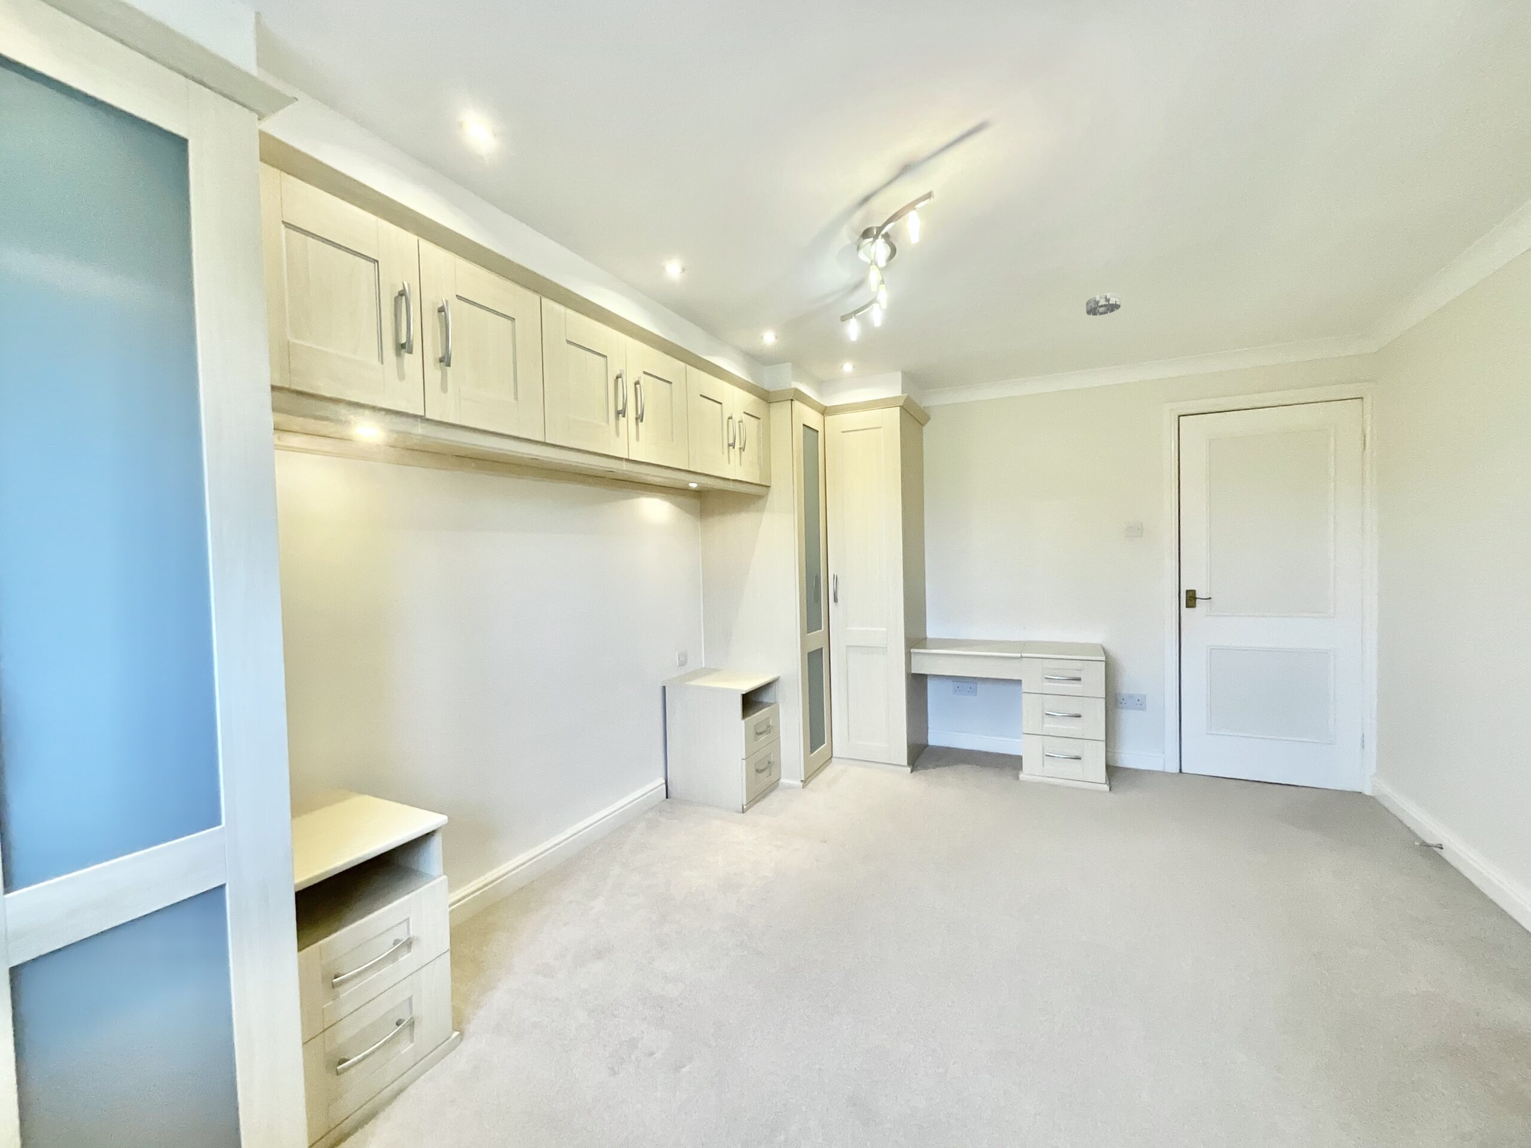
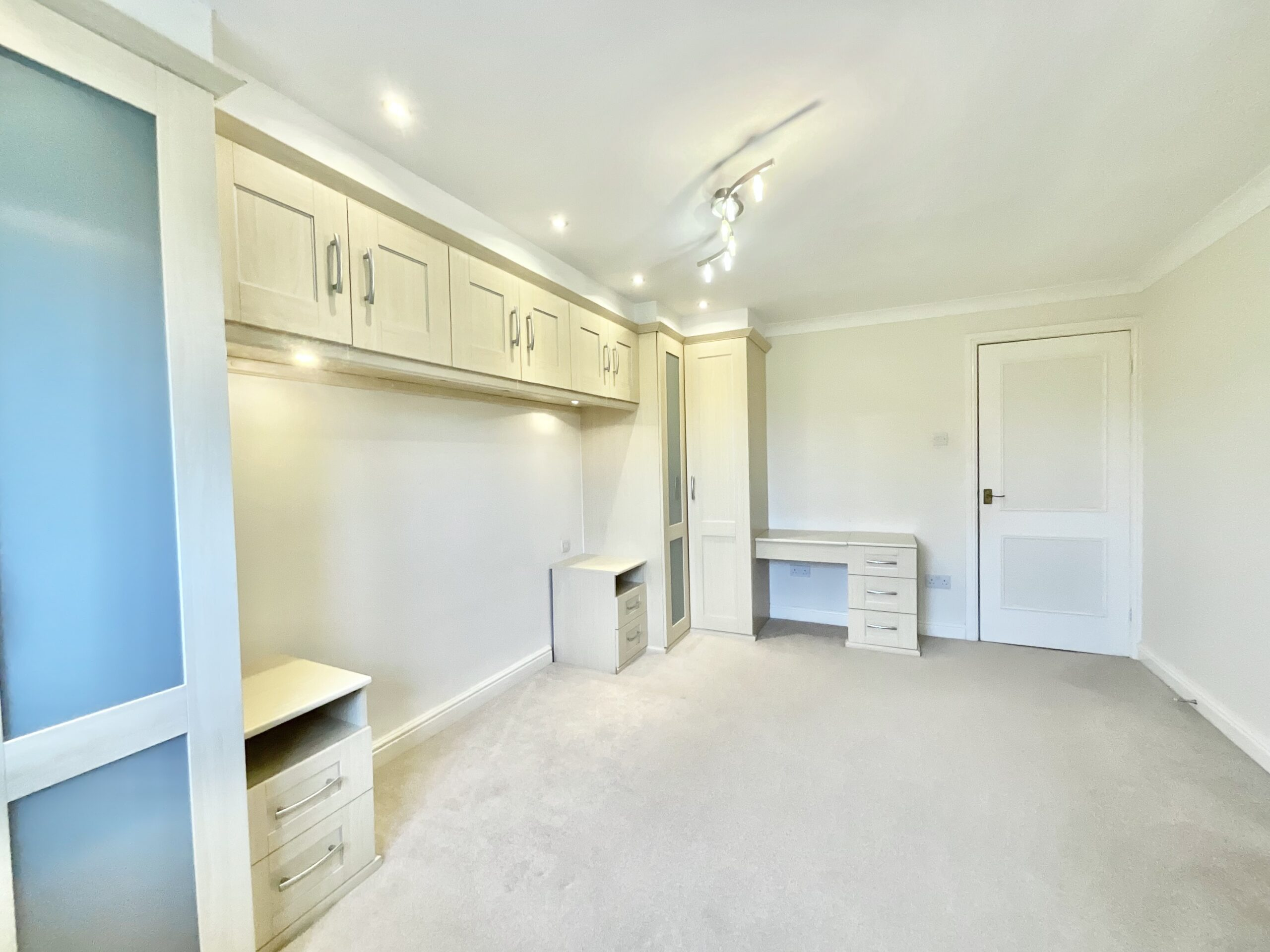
- smoke detector [1085,292,1121,316]
